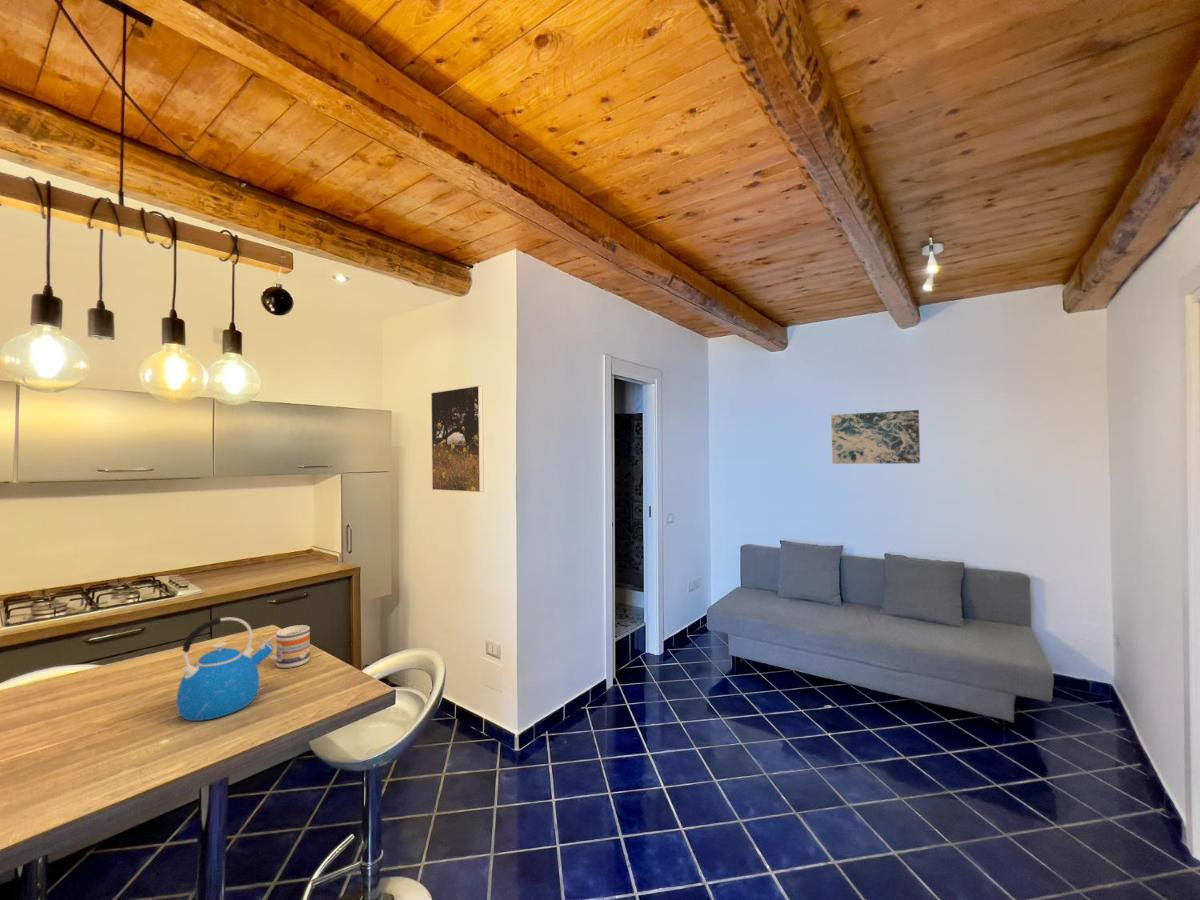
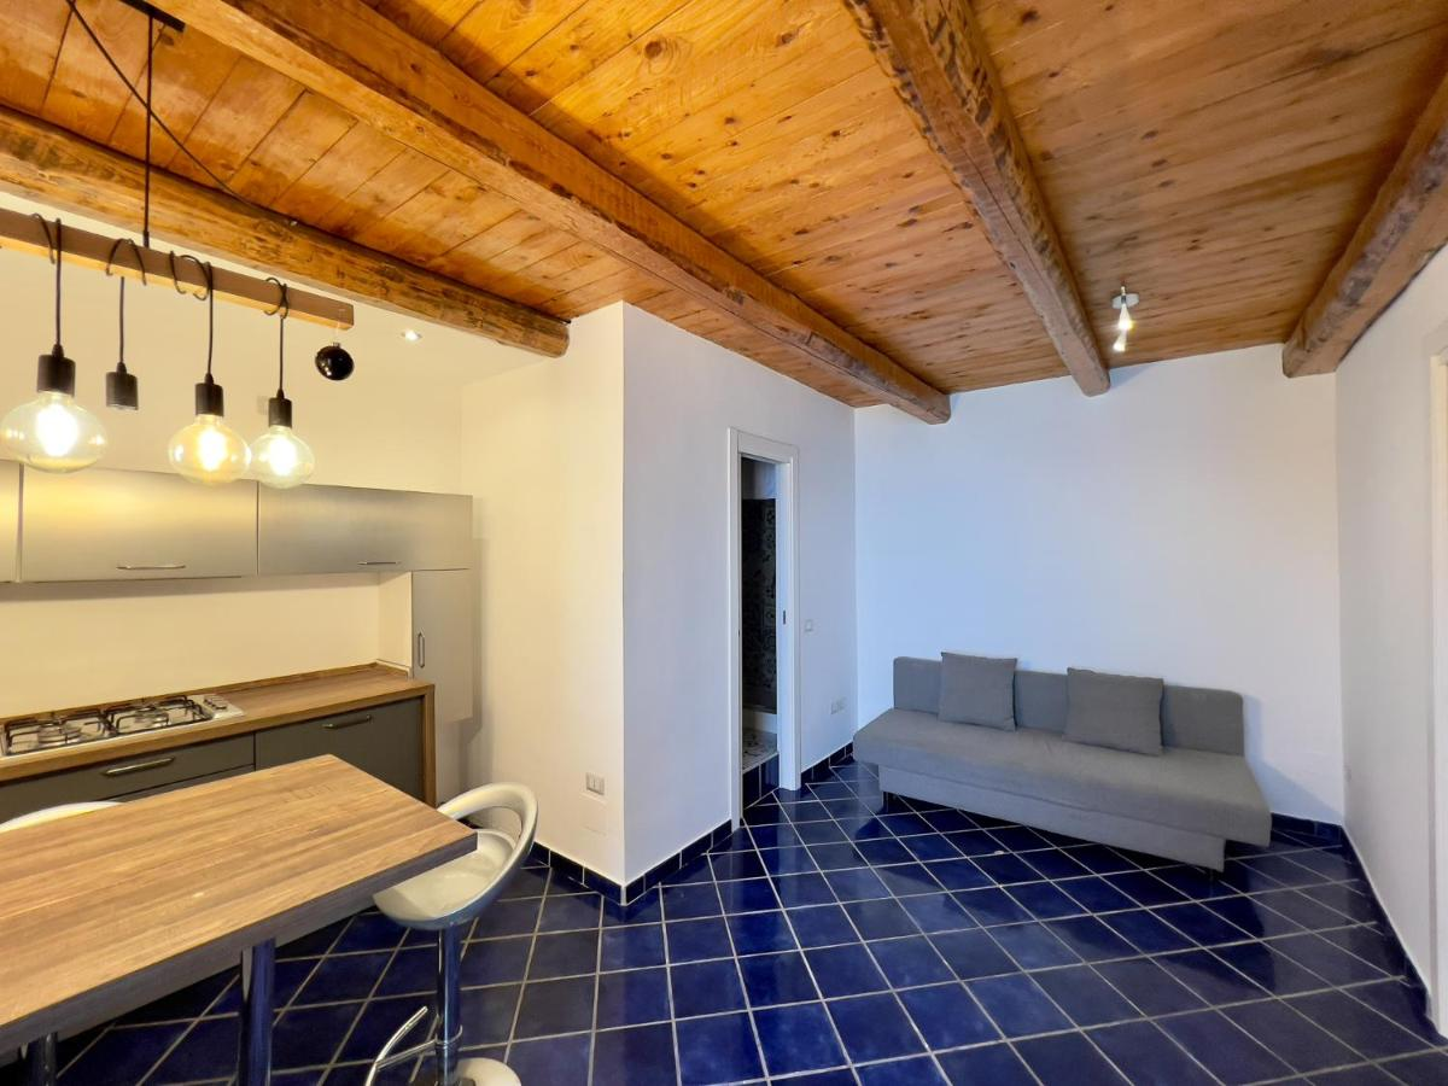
- kettle [176,616,275,722]
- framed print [430,385,485,493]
- wall art [830,409,921,465]
- mug [266,624,311,669]
